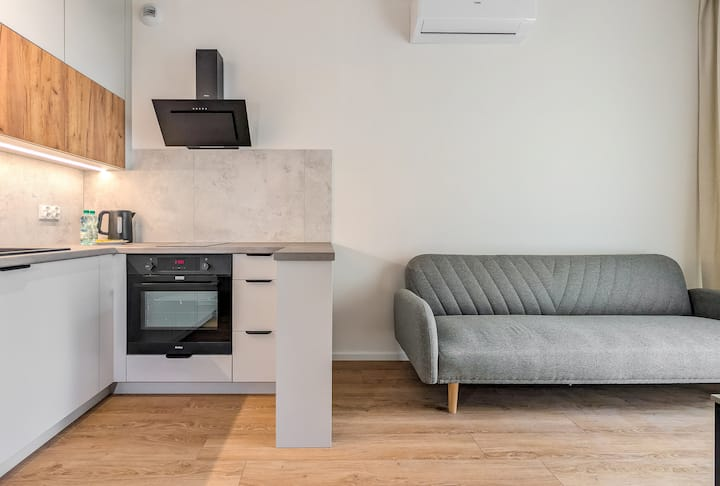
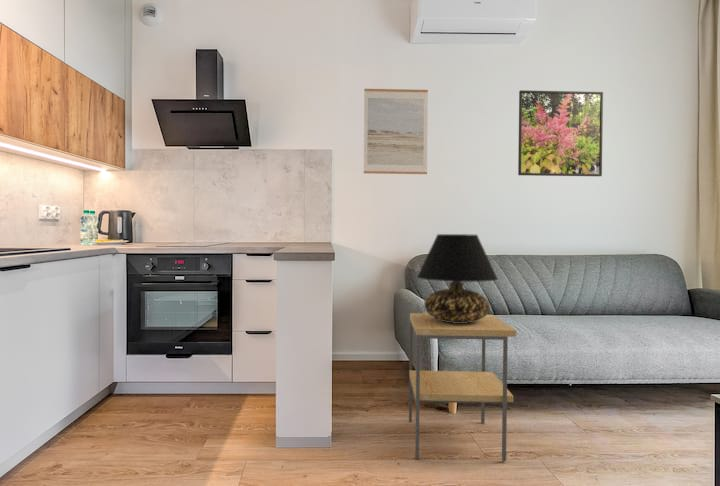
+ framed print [517,89,604,177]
+ table lamp [416,233,499,323]
+ wall art [363,88,429,175]
+ side table [408,312,517,462]
